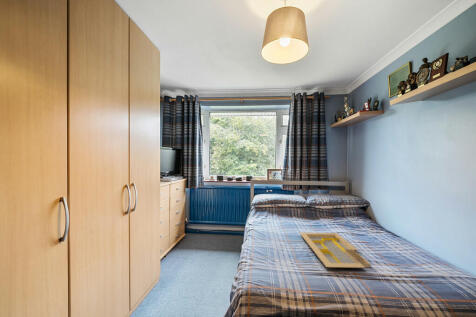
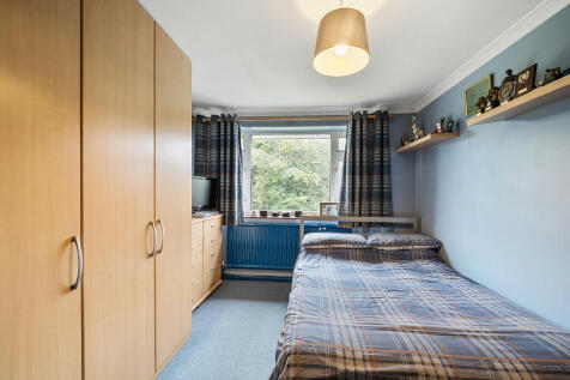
- serving tray [299,232,371,269]
